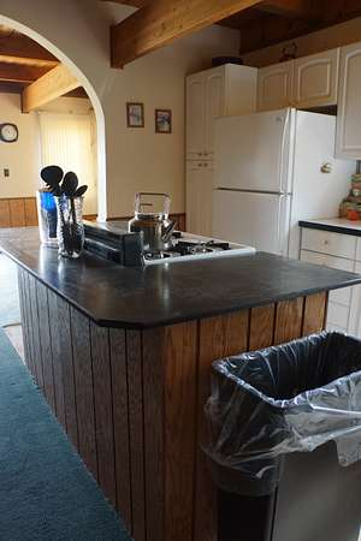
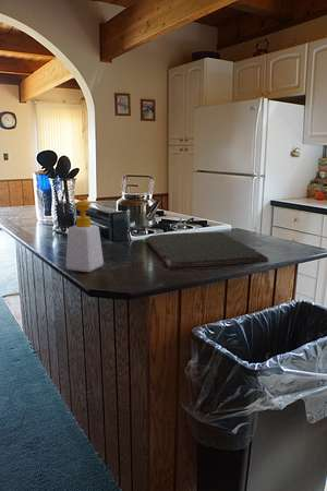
+ cutting board [144,231,269,270]
+ soap bottle [65,200,105,273]
